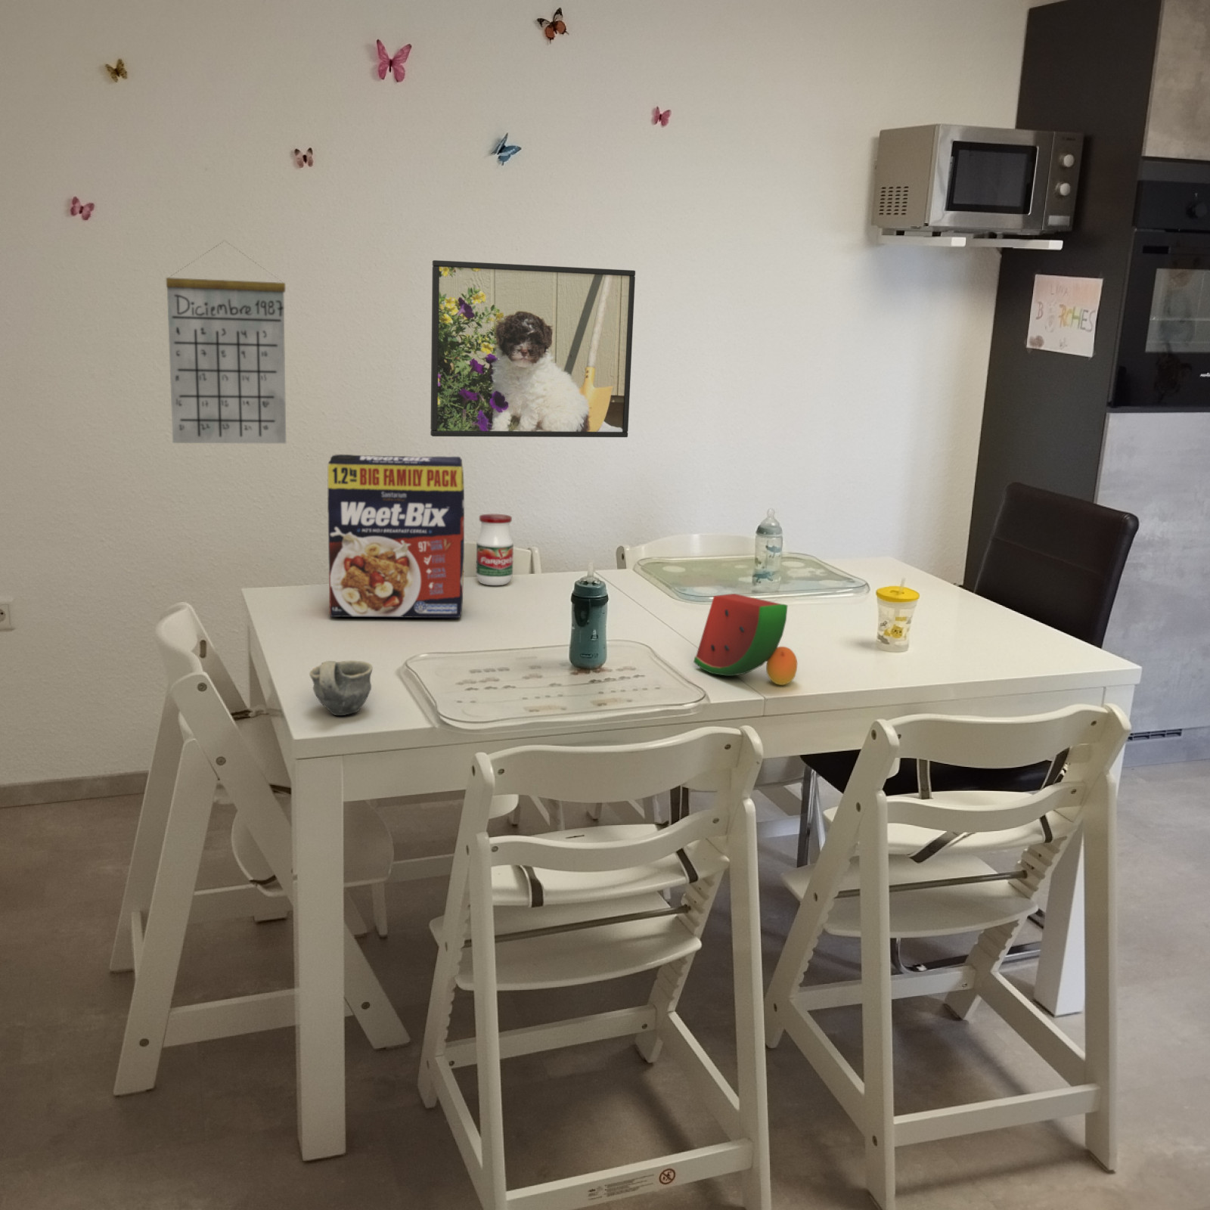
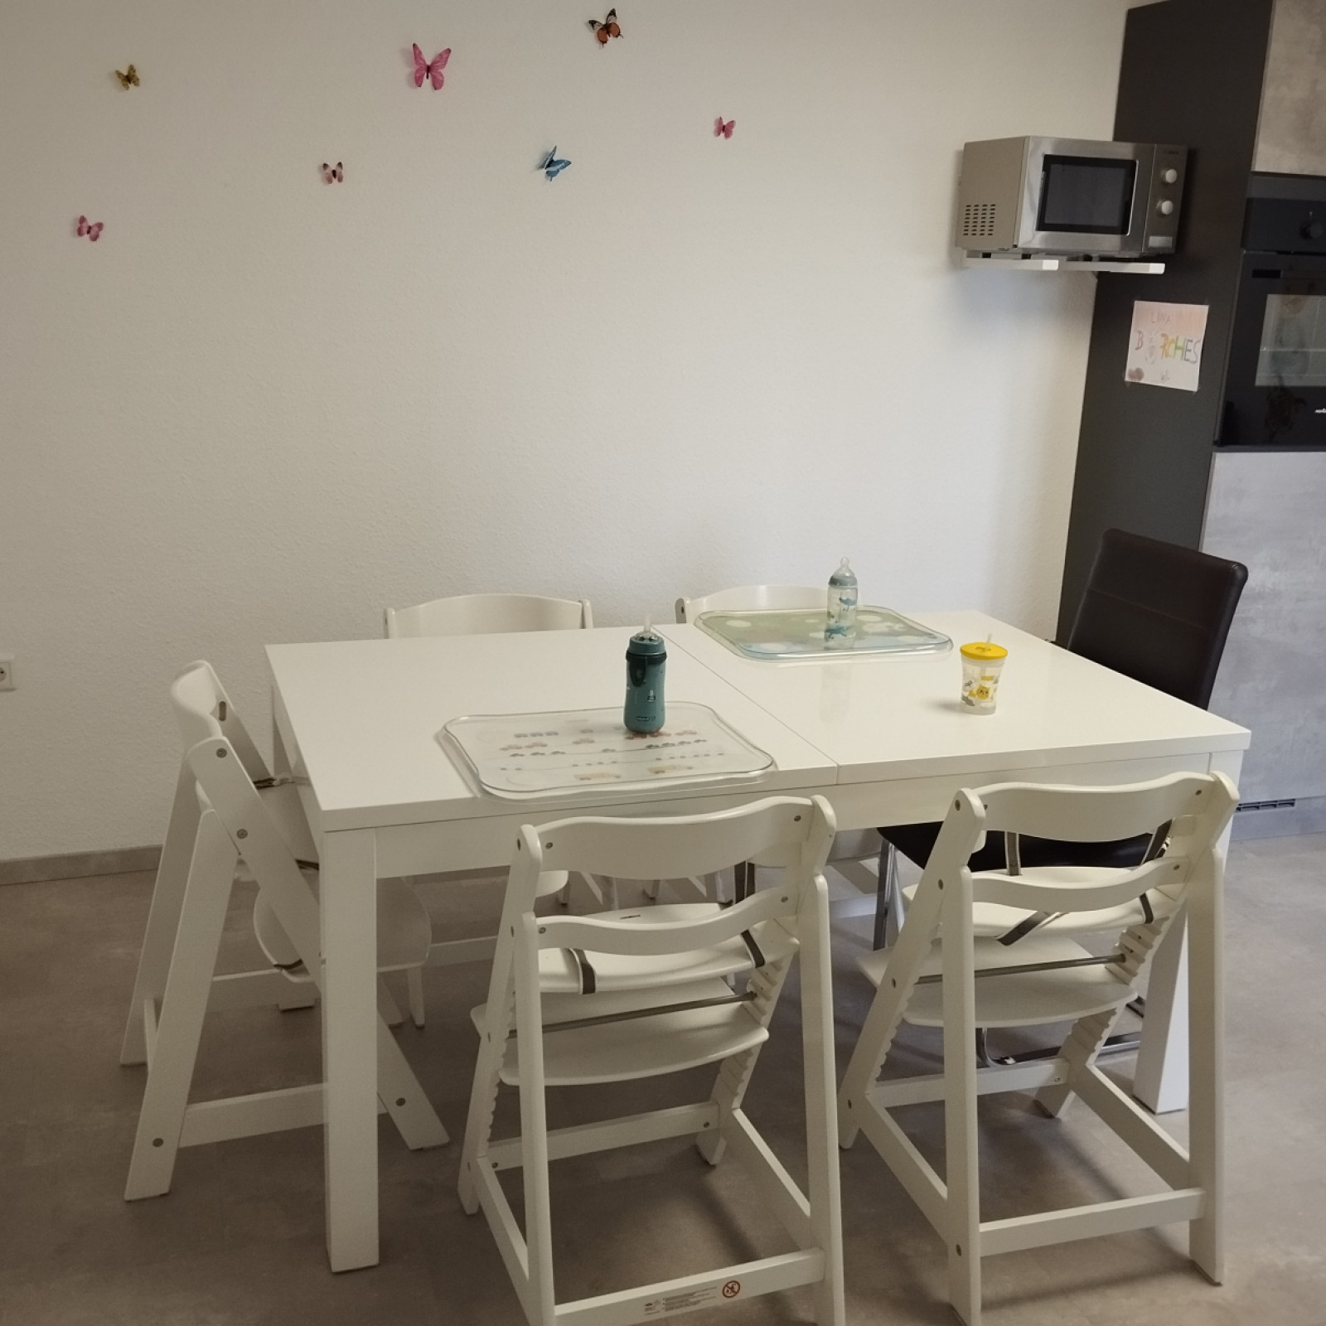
- jar [475,513,514,586]
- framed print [430,259,636,438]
- cereal box [327,453,465,618]
- watermelon [693,593,798,686]
- cup [308,659,373,716]
- calendar [165,239,287,444]
